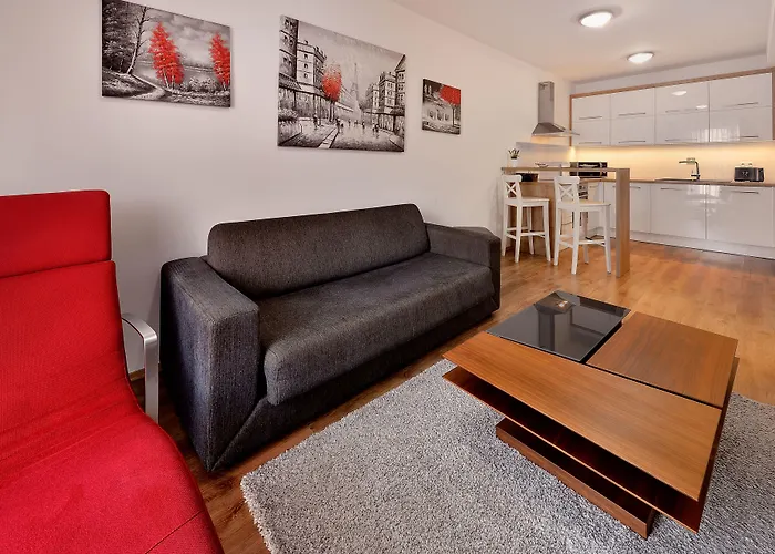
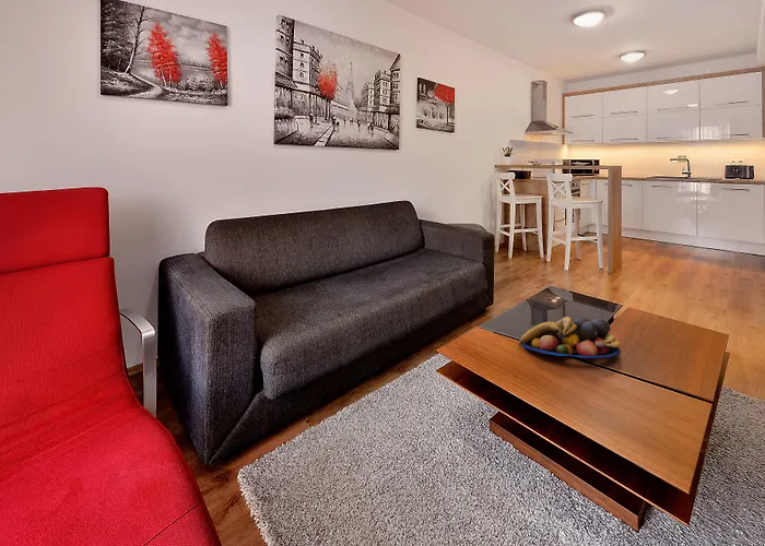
+ fruit bowl [518,316,622,359]
